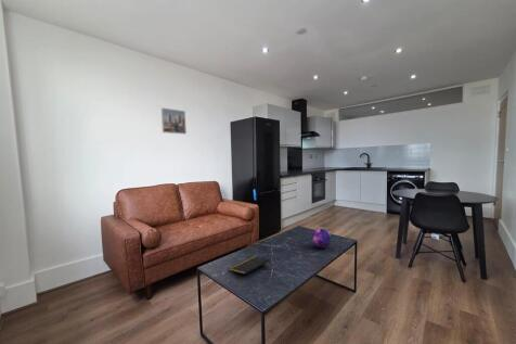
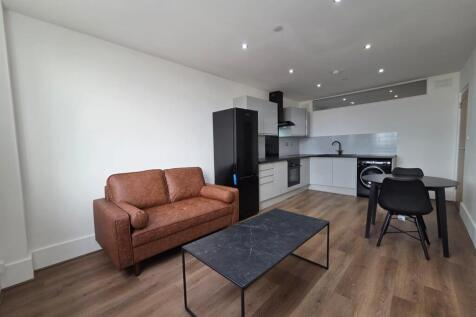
- decorative orb [311,228,332,249]
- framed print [160,106,188,136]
- notepad [229,255,271,276]
